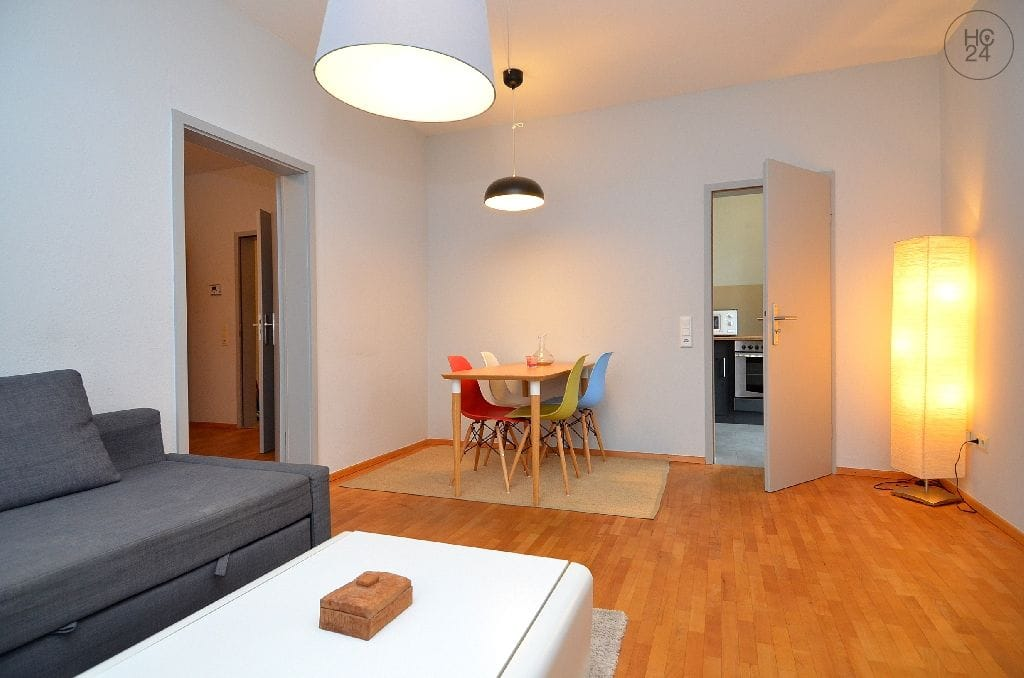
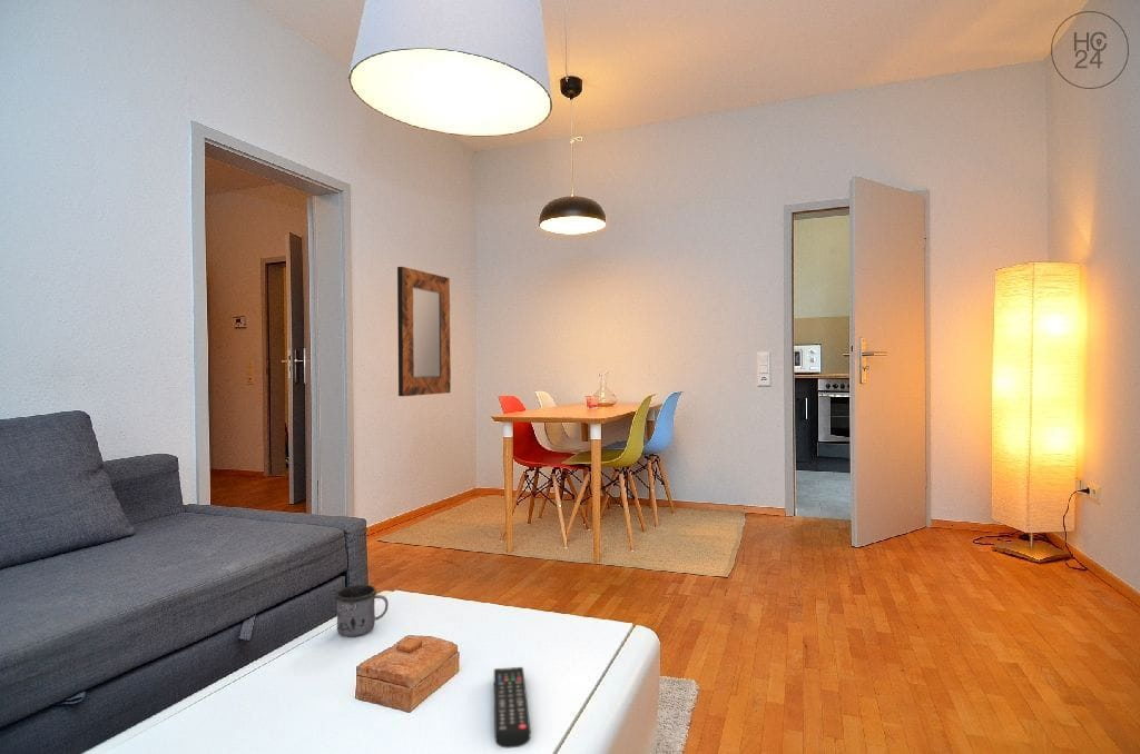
+ mug [334,584,390,638]
+ home mirror [396,266,452,397]
+ remote control [493,666,532,750]
